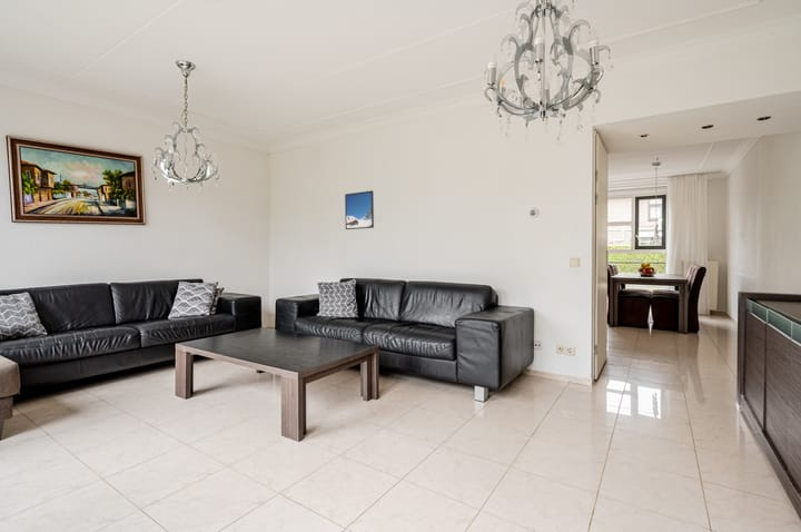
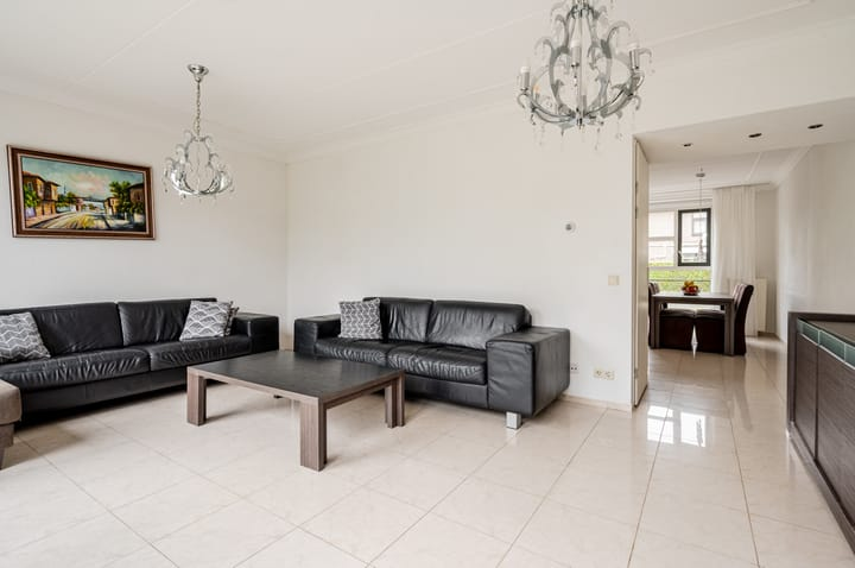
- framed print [344,189,375,230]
